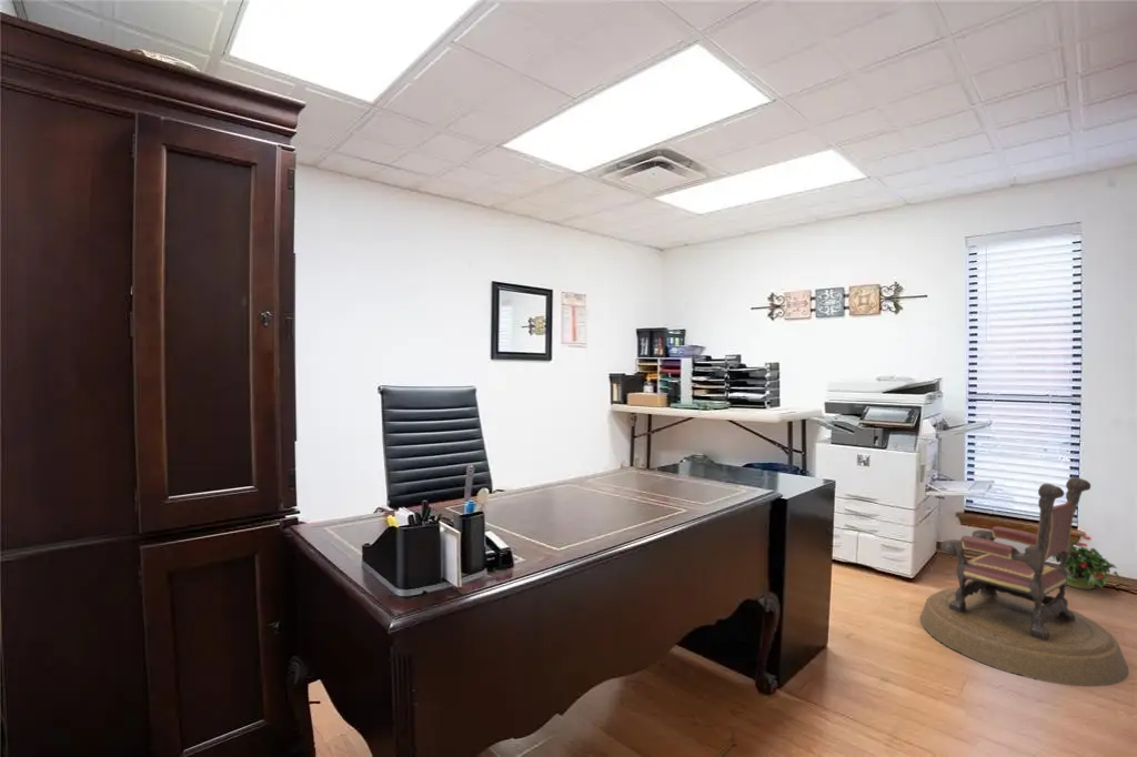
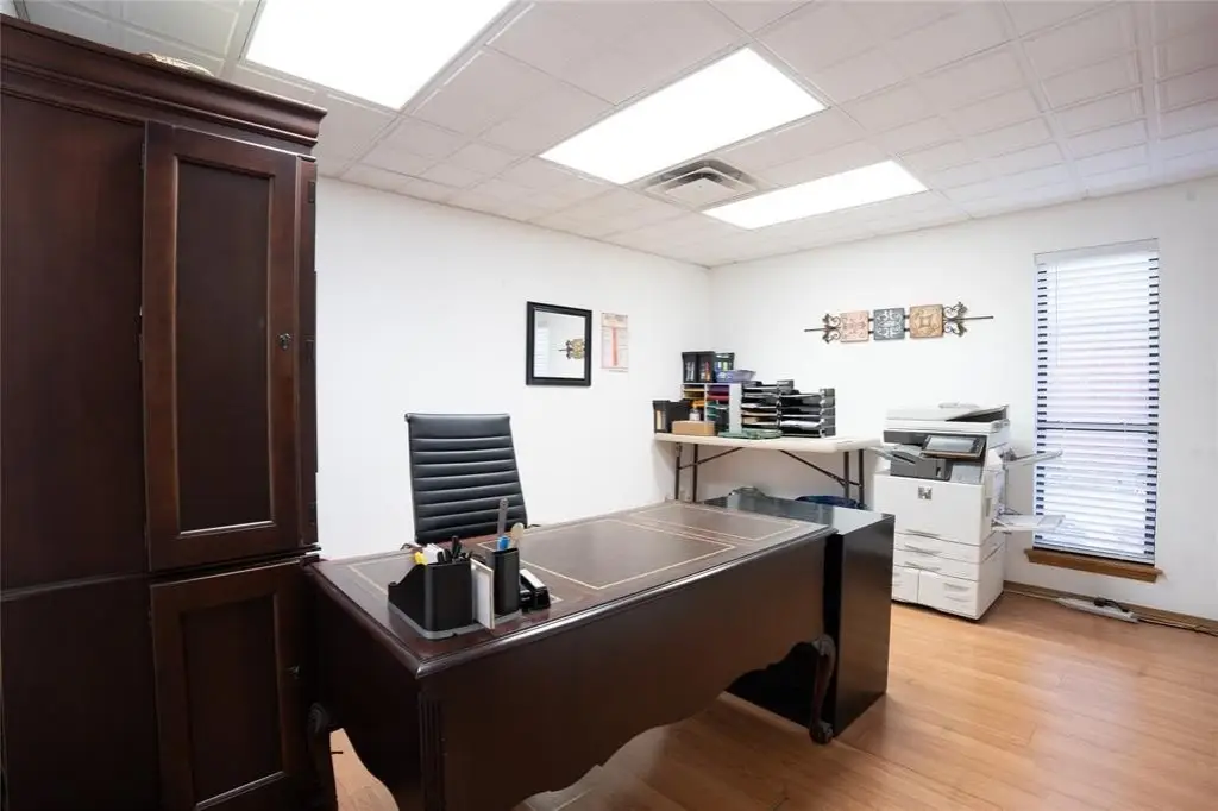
- potted plant [1052,535,1120,591]
- armchair [919,476,1130,687]
